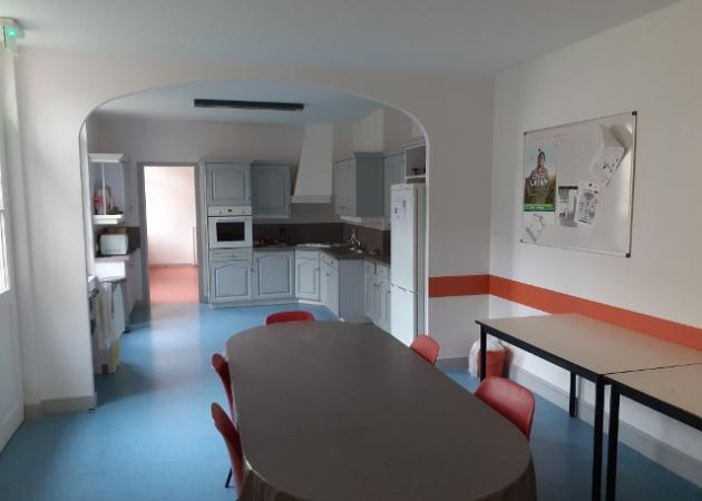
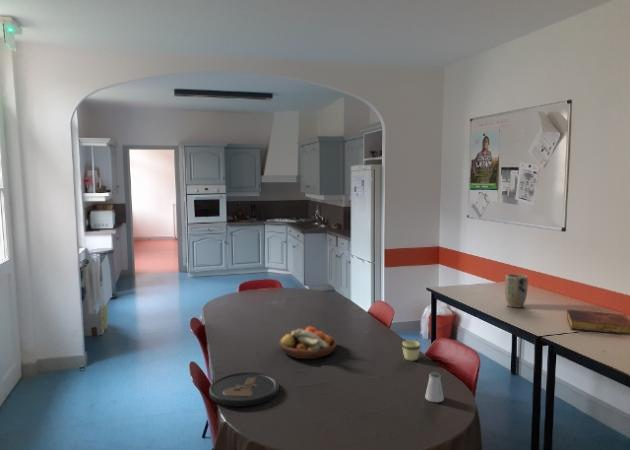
+ mug [402,340,421,362]
+ plant pot [504,273,529,309]
+ fruit bowl [278,325,338,360]
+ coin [208,371,280,408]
+ saltshaker [424,371,445,403]
+ book [566,309,630,336]
